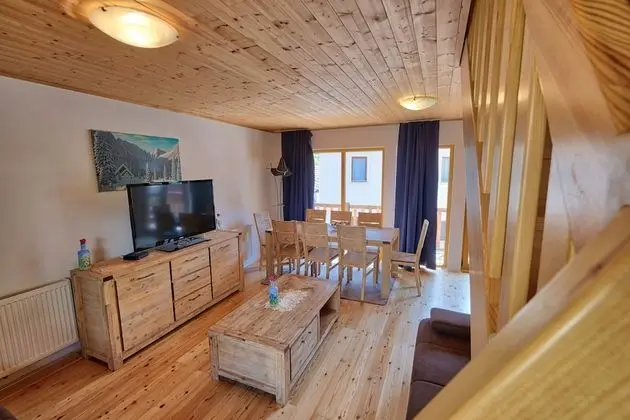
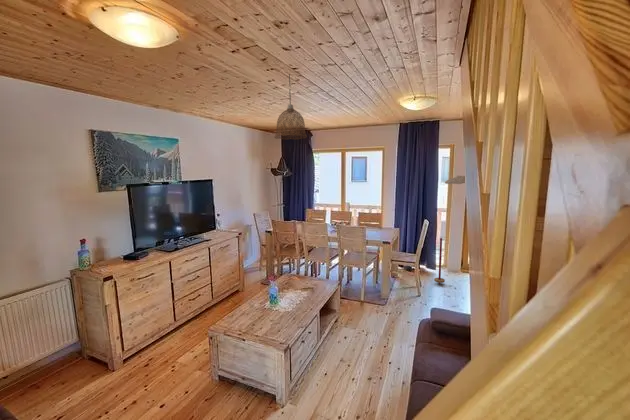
+ floor lamp [433,175,466,285]
+ pendant lamp [274,73,308,141]
